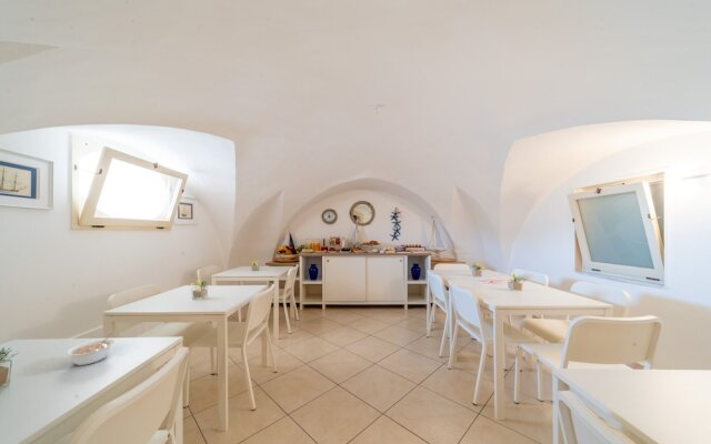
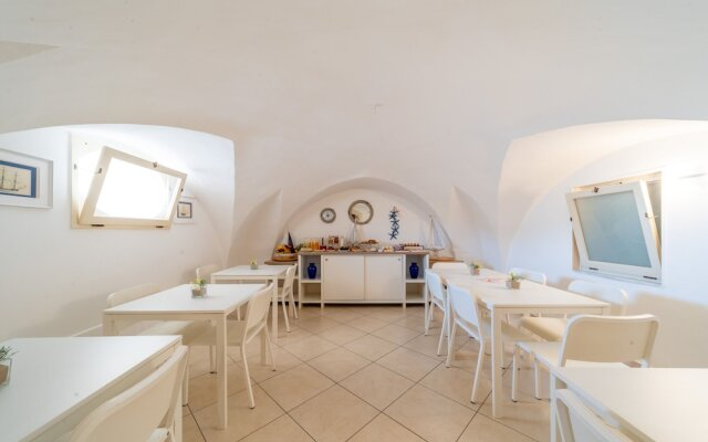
- legume [66,332,116,366]
